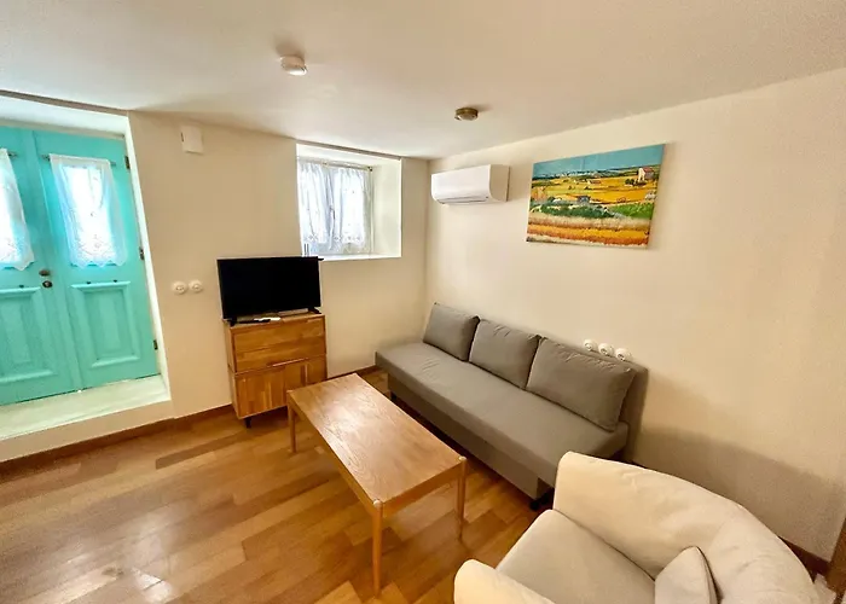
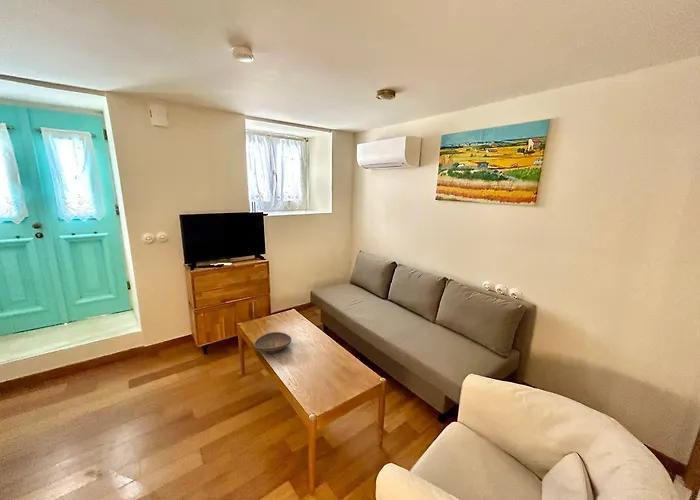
+ decorative bowl [253,331,293,354]
